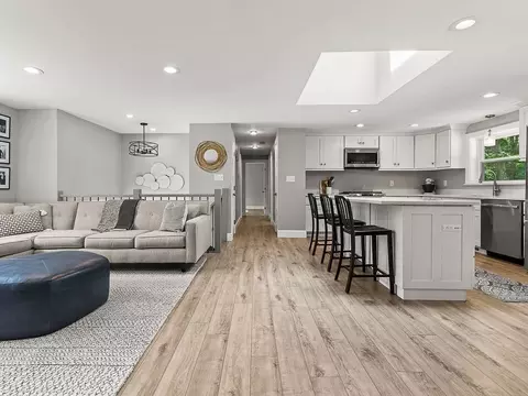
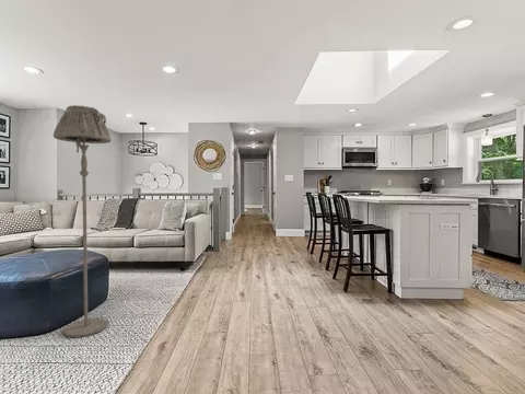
+ floor lamp [52,104,113,338]
